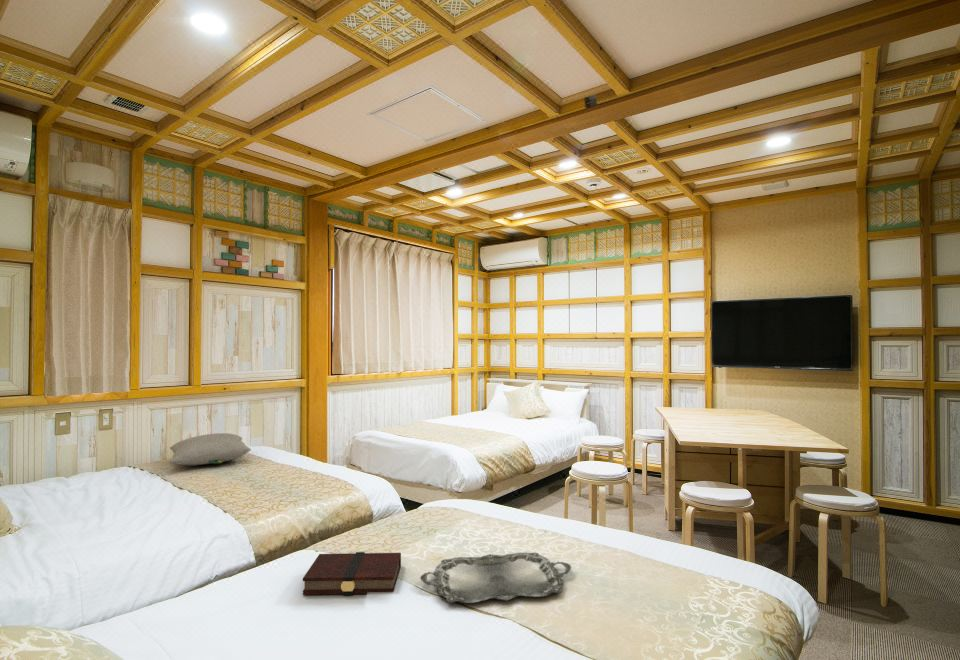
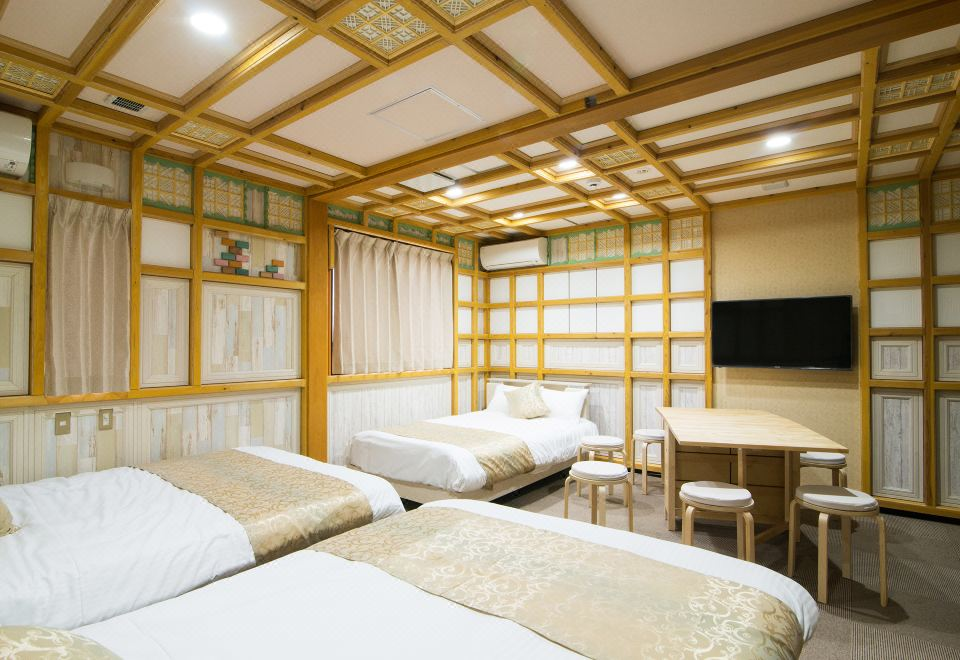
- serving tray [419,552,572,604]
- book [302,551,402,597]
- pillow [169,432,252,466]
